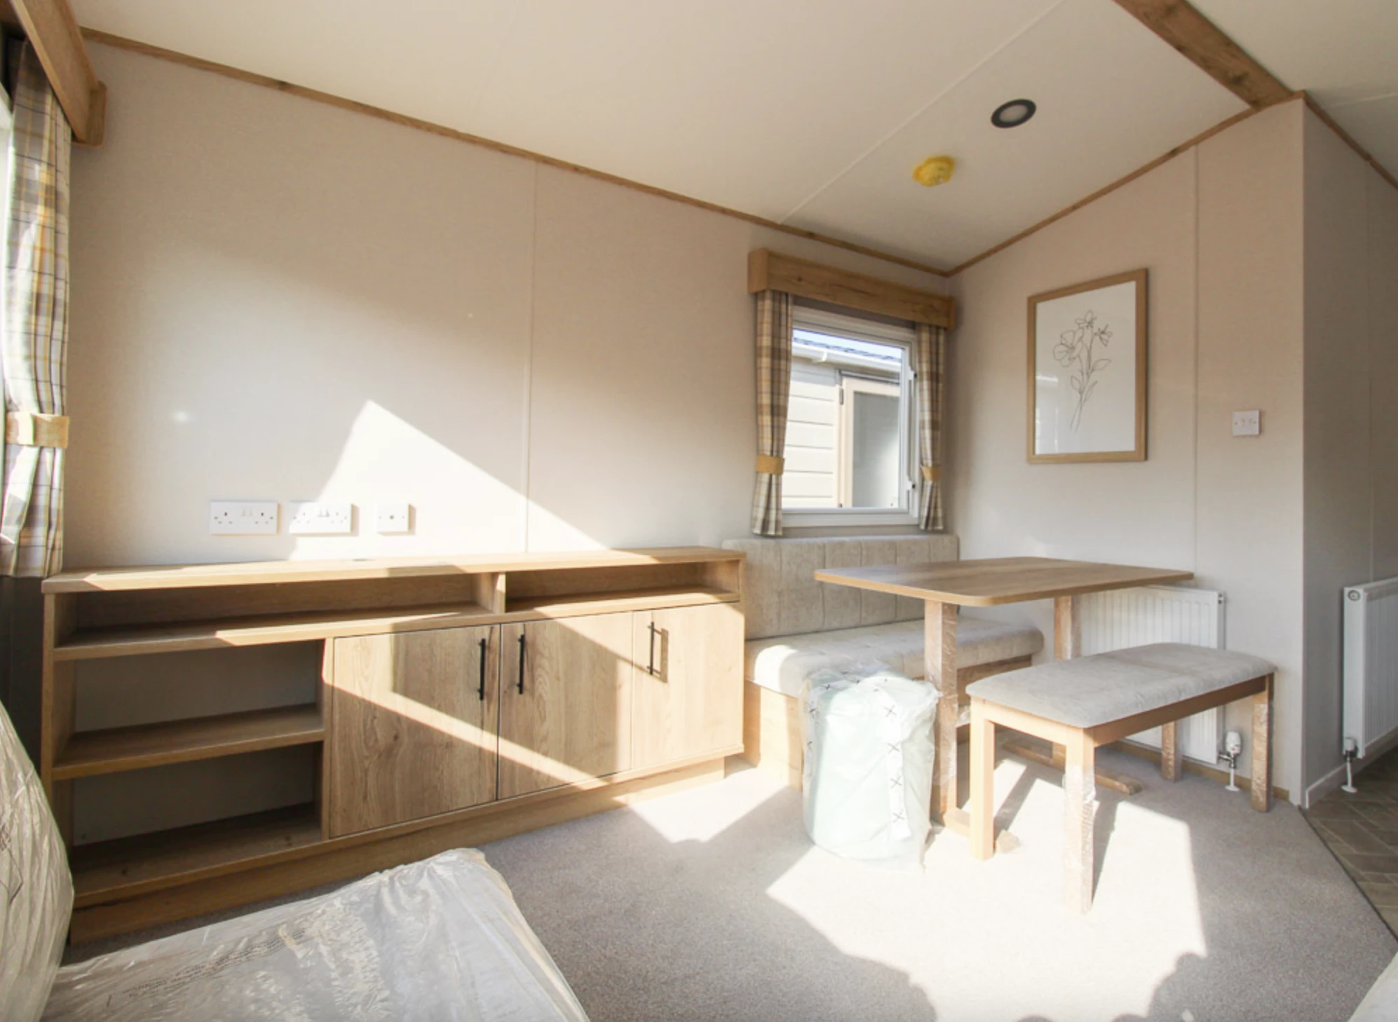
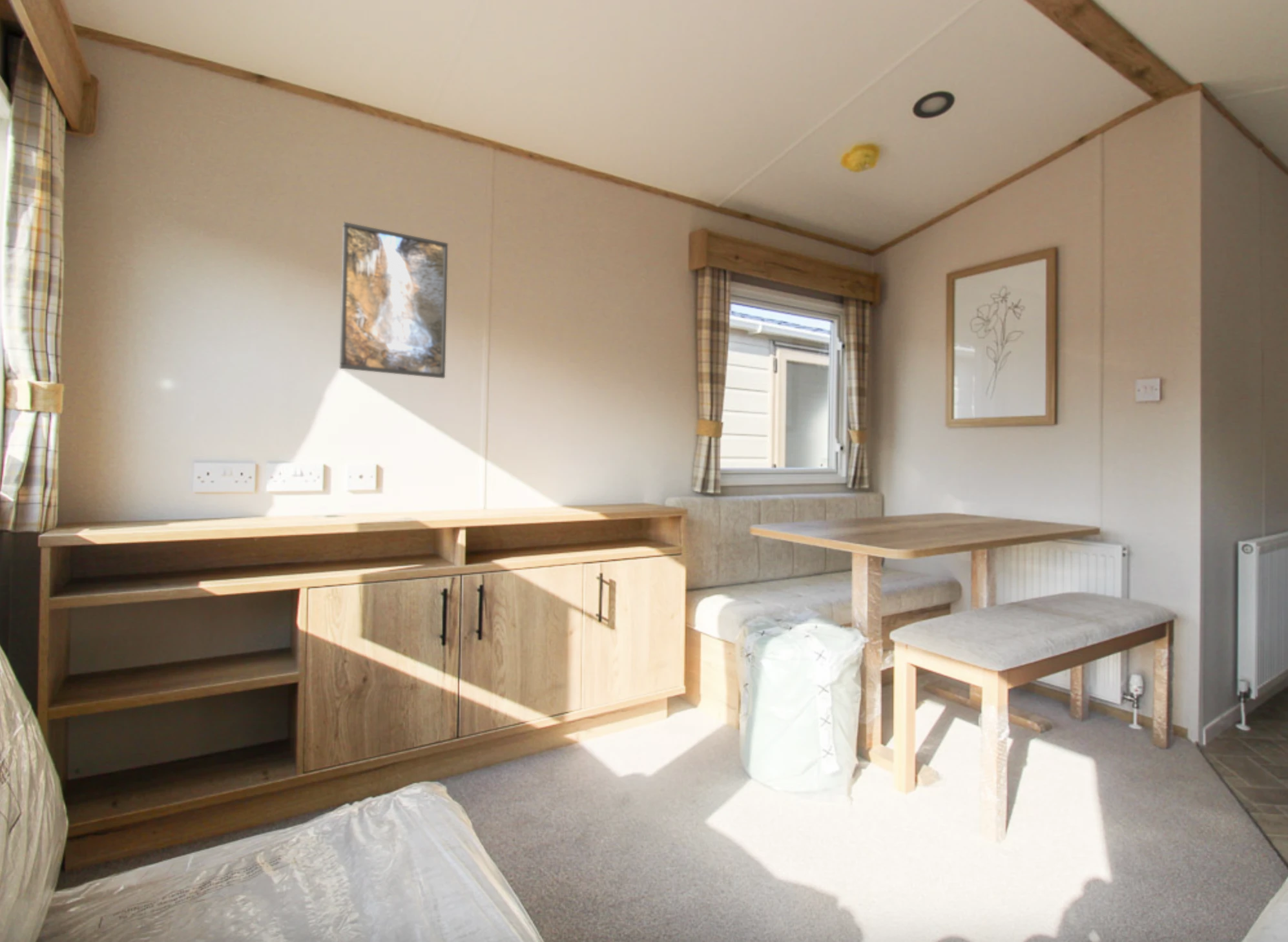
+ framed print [339,222,448,379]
